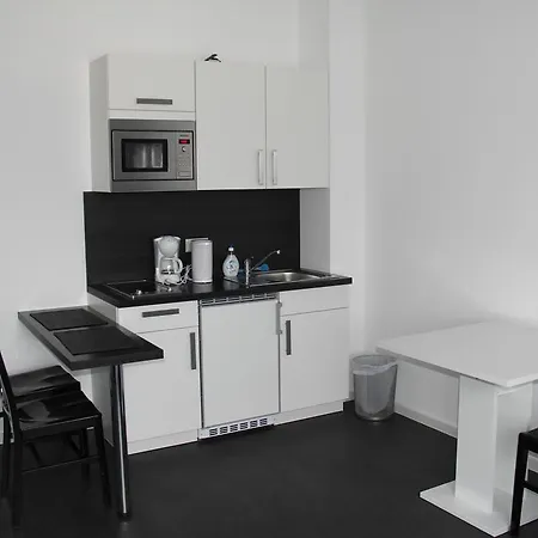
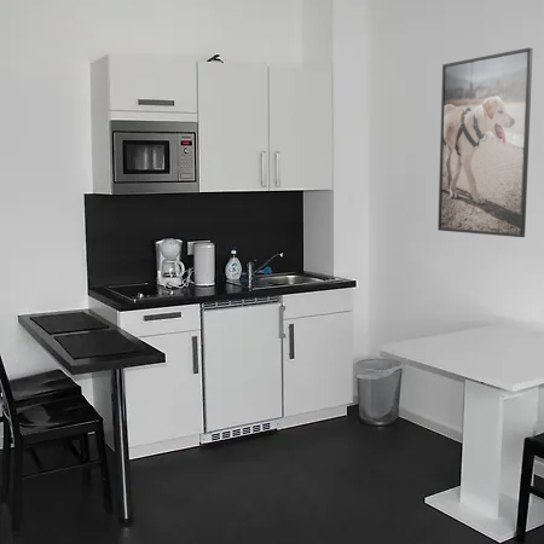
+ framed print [436,46,534,238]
